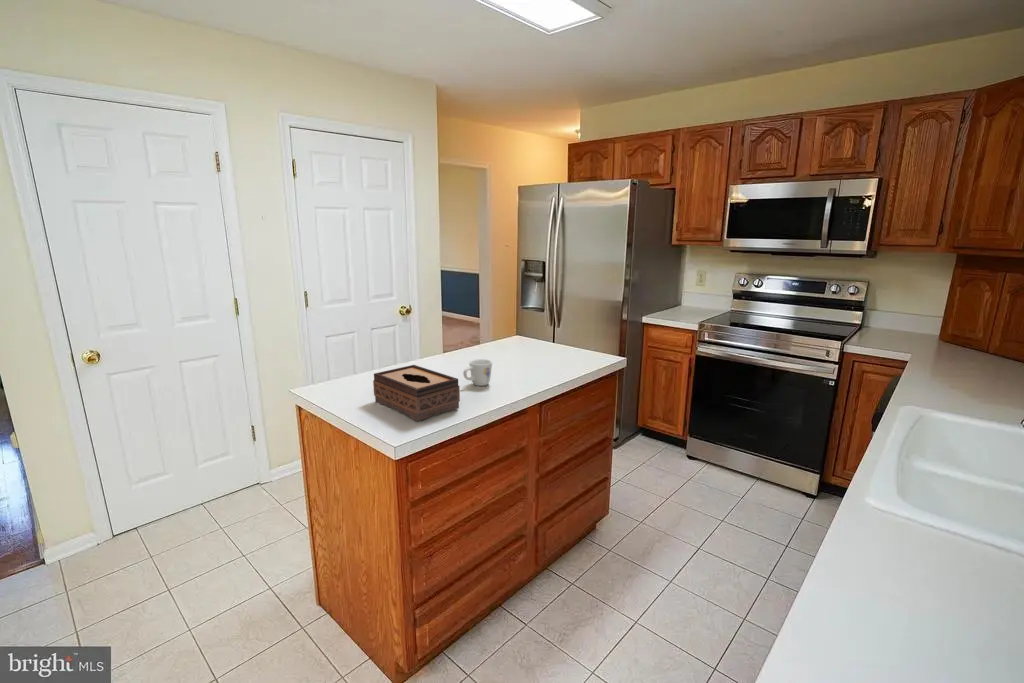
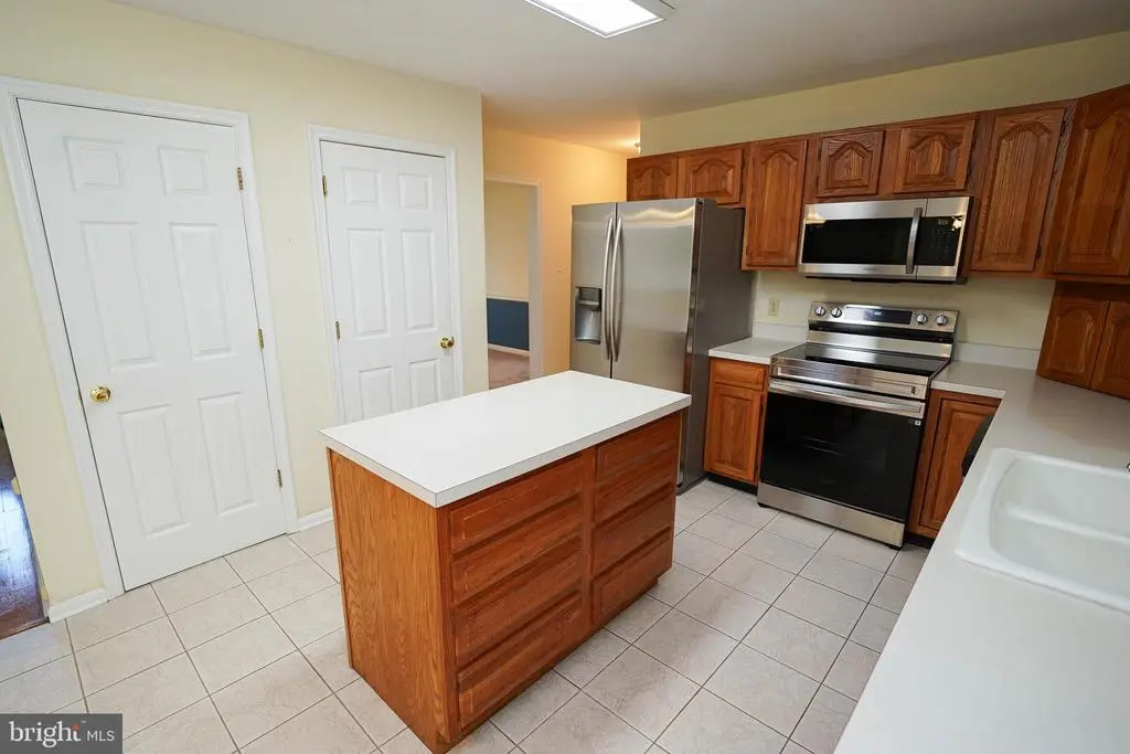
- mug [462,358,493,387]
- tissue box [372,364,461,422]
